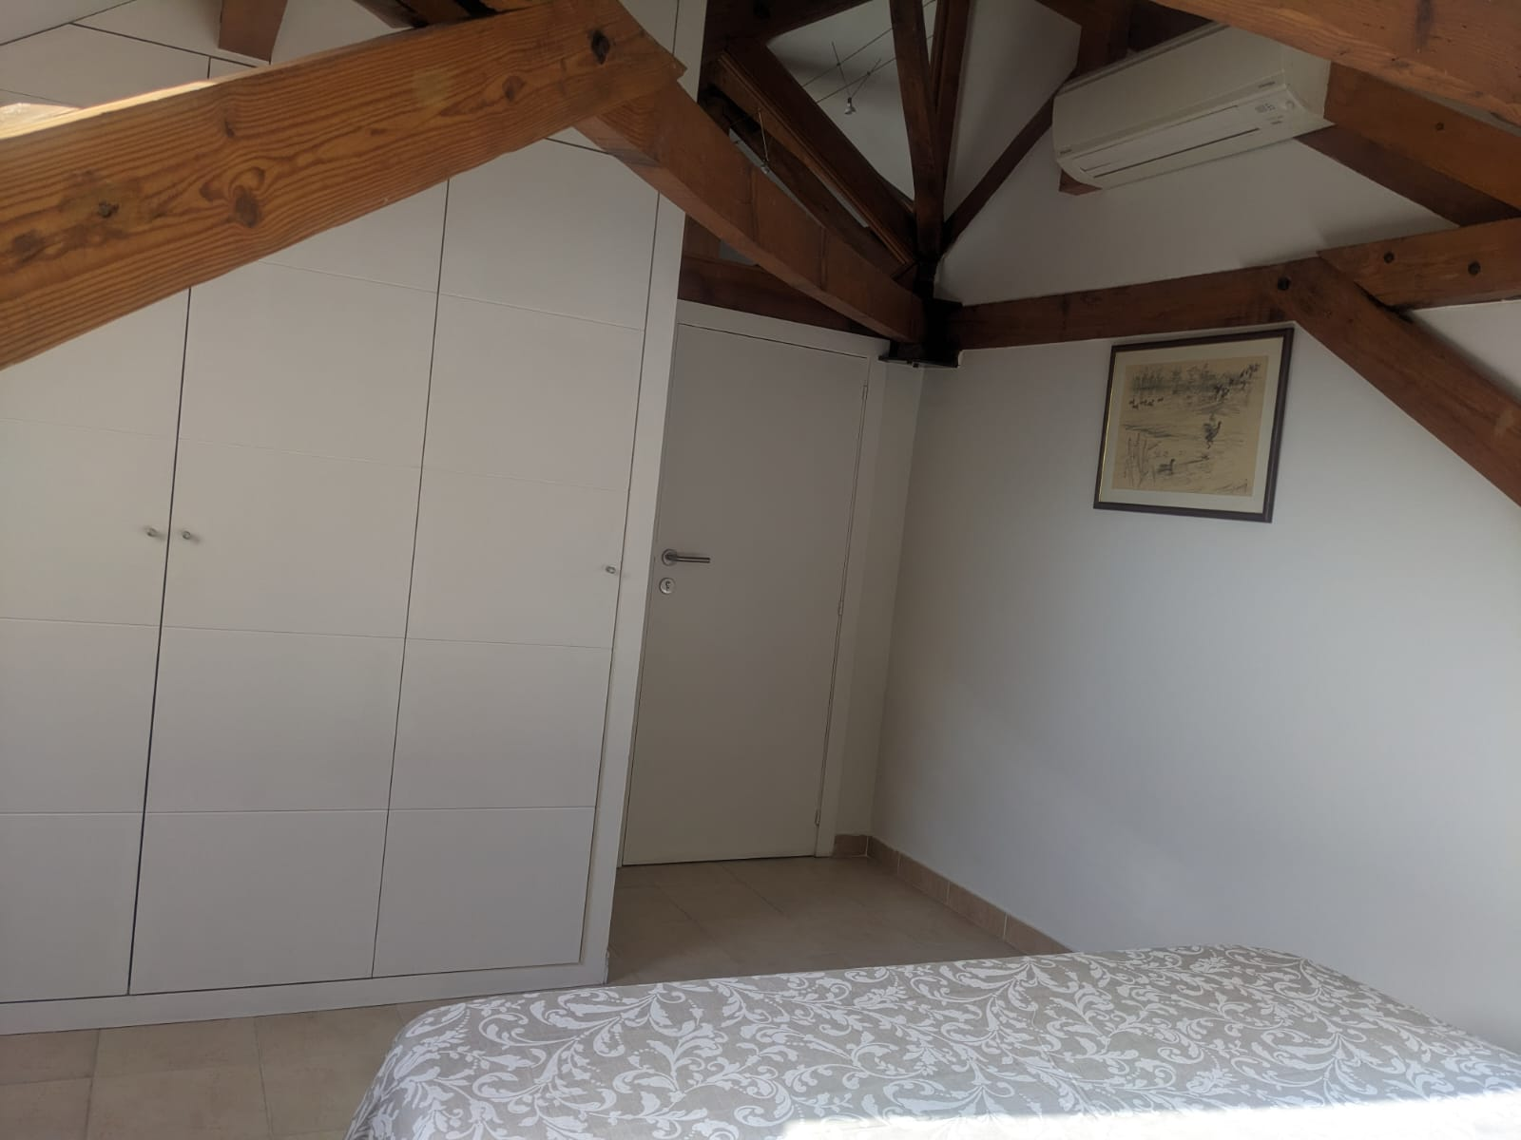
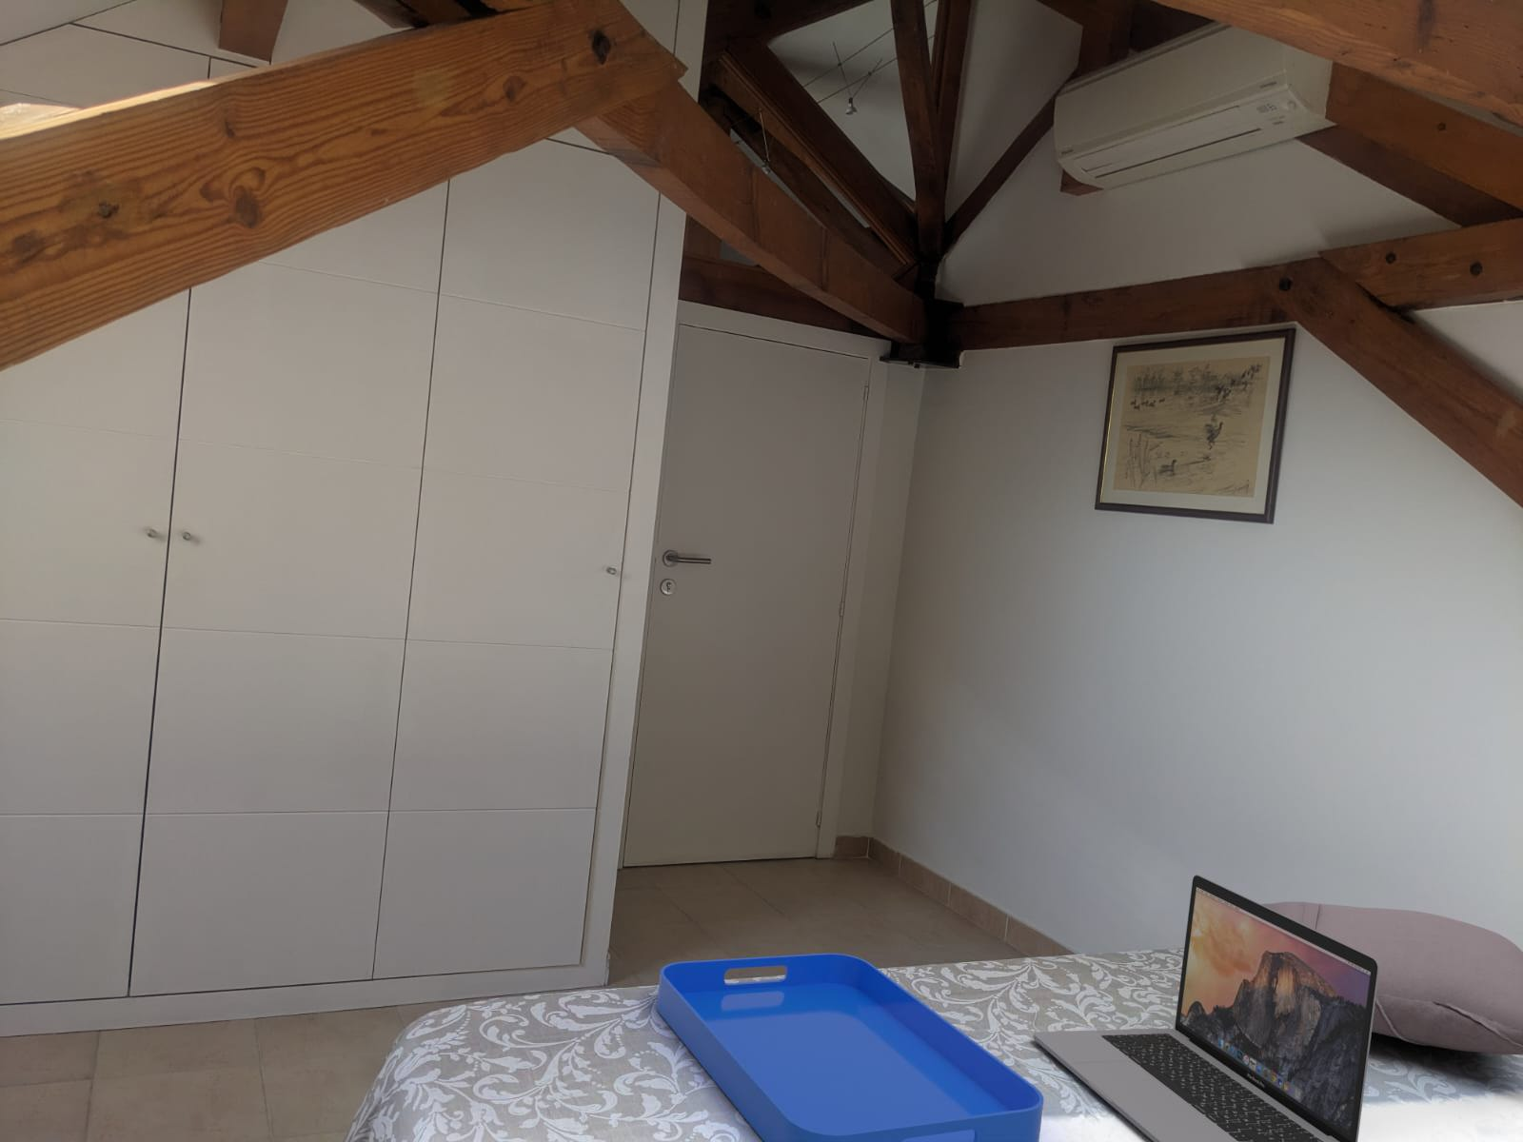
+ serving tray [656,952,1045,1142]
+ laptop [1031,873,1379,1142]
+ pillow [1262,900,1523,1056]
